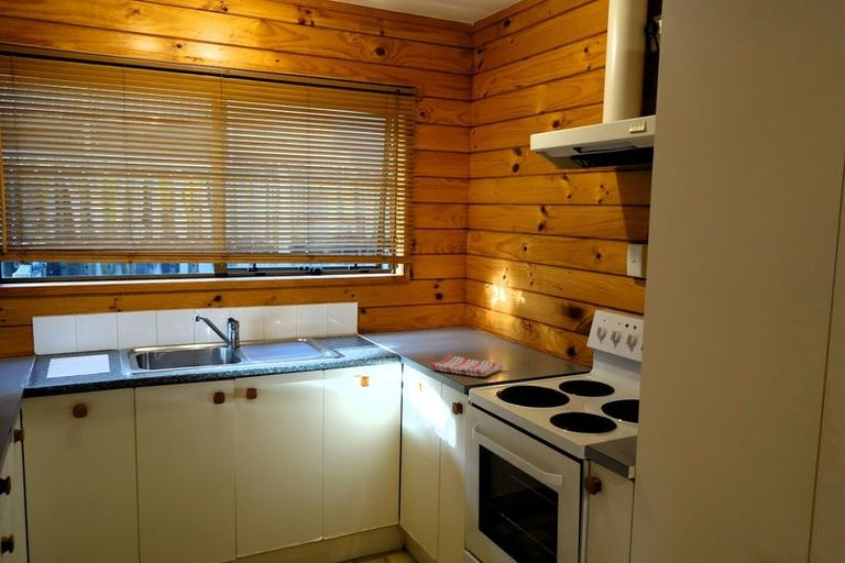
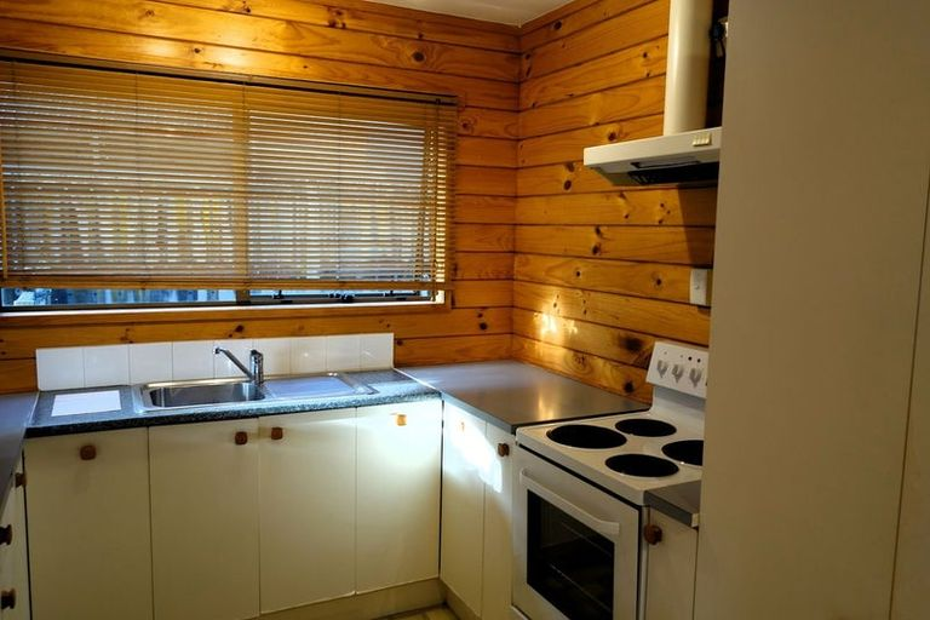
- dish towel [429,353,504,377]
